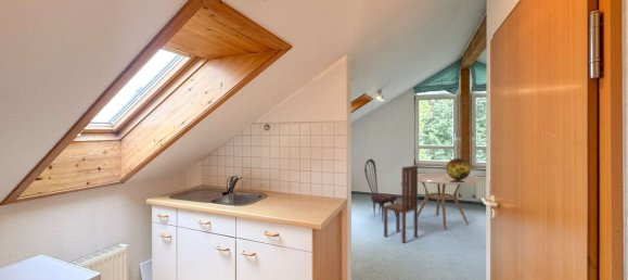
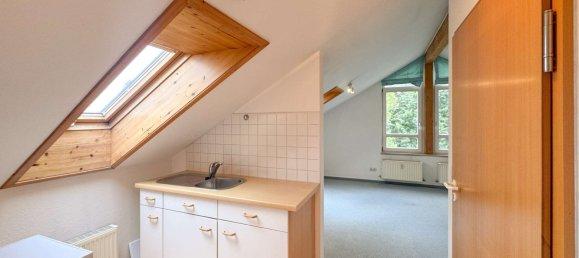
- dining chair [363,158,398,224]
- chair [383,165,419,244]
- decorative globe [445,157,472,180]
- dining table [418,173,482,231]
